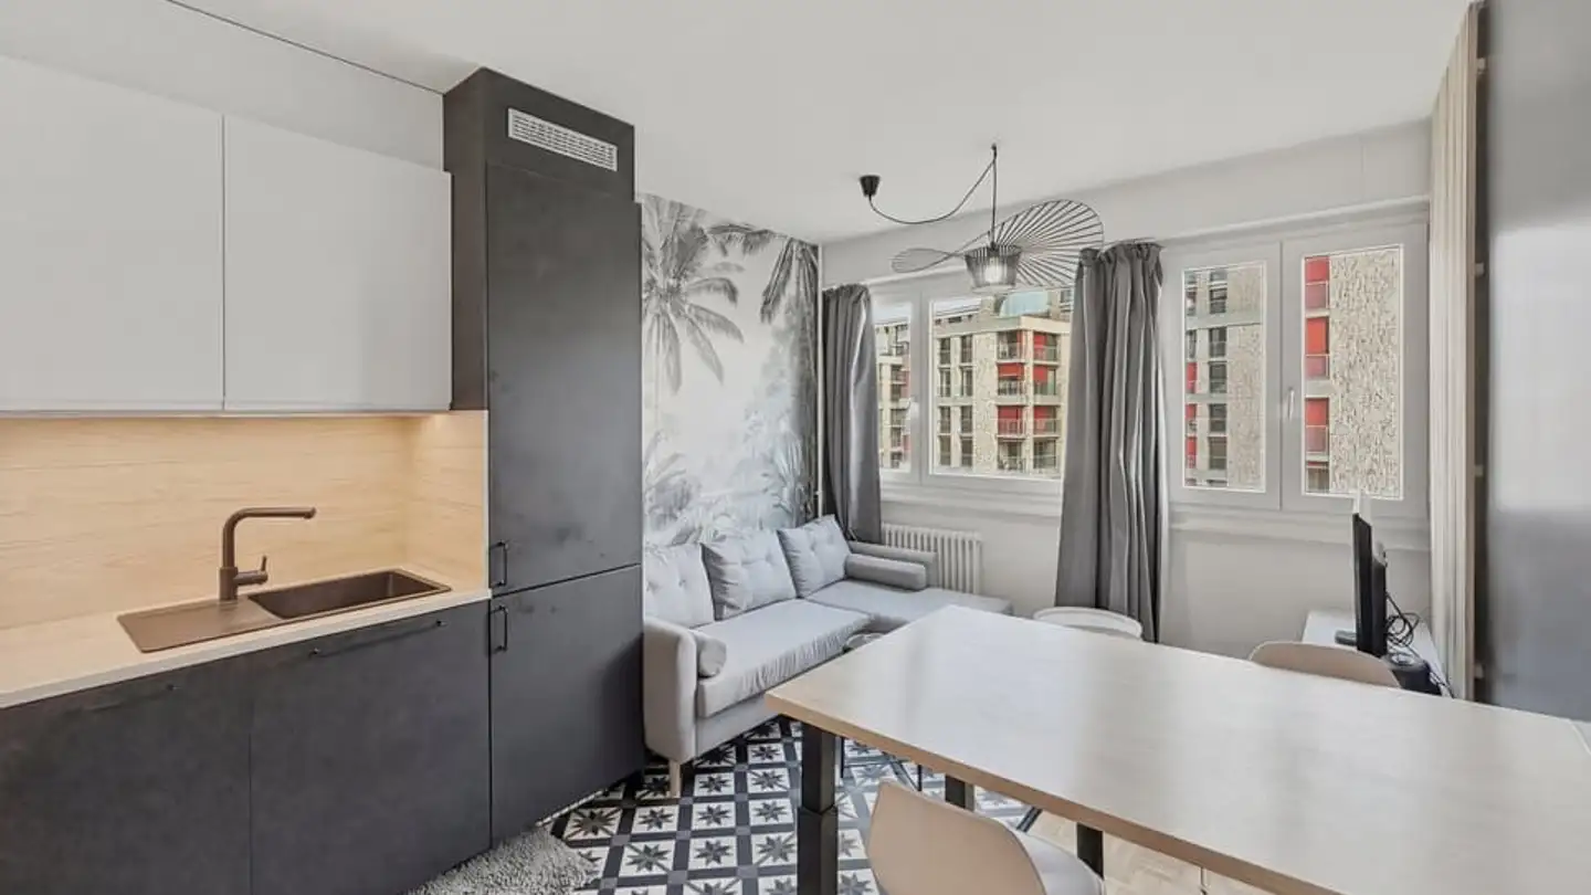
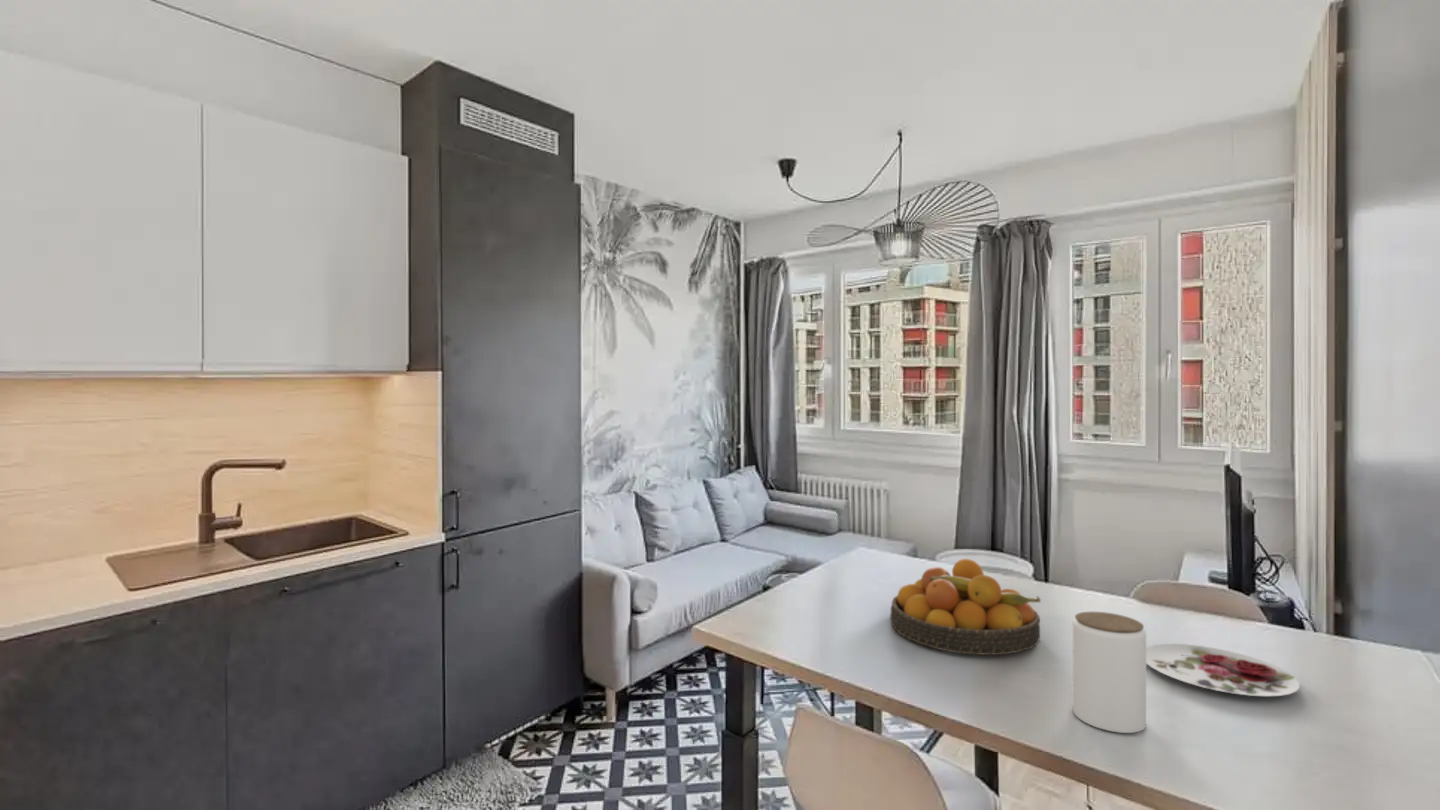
+ plate [1146,643,1301,698]
+ jar [1072,611,1147,734]
+ fruit bowl [889,558,1042,656]
